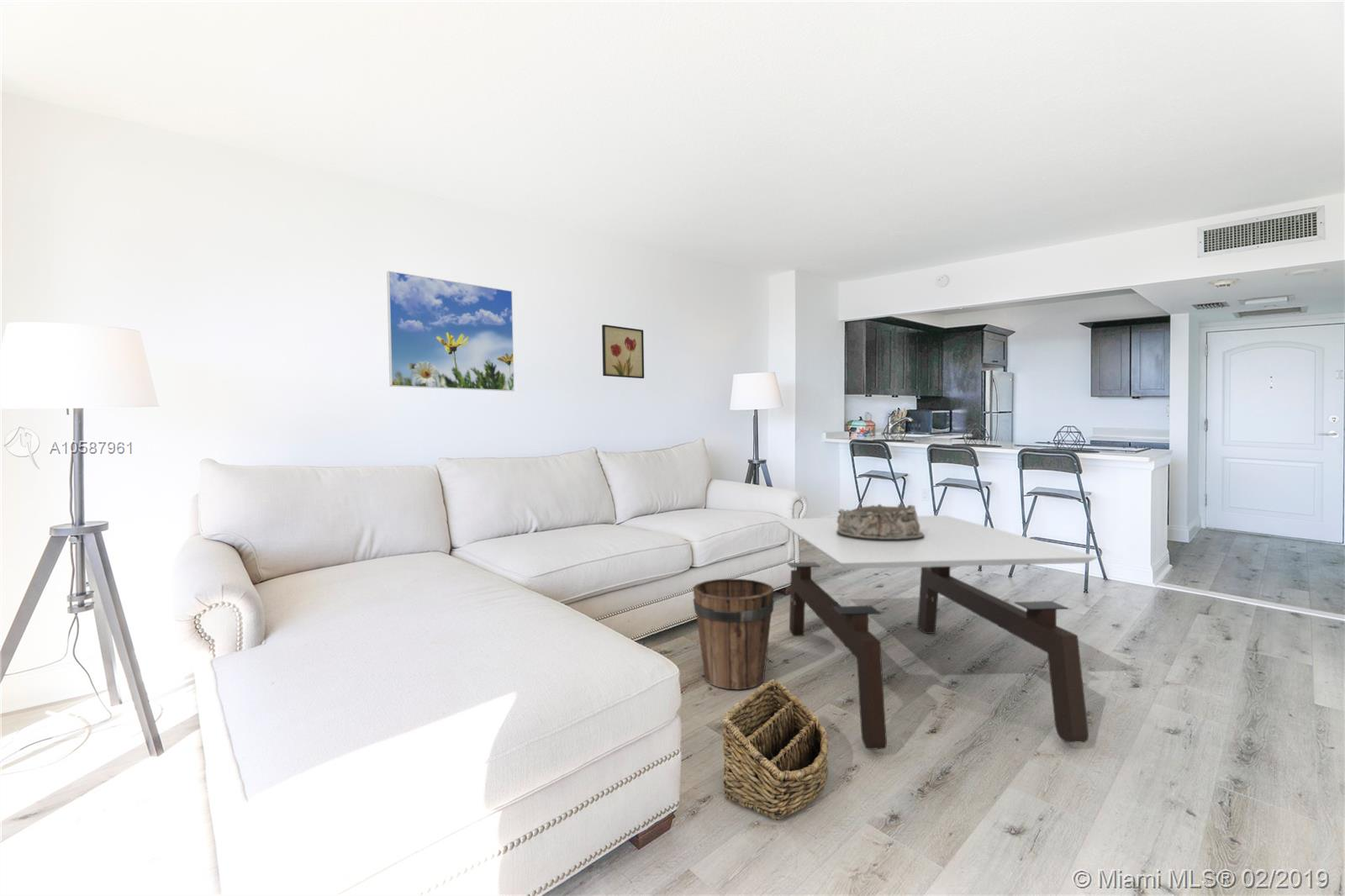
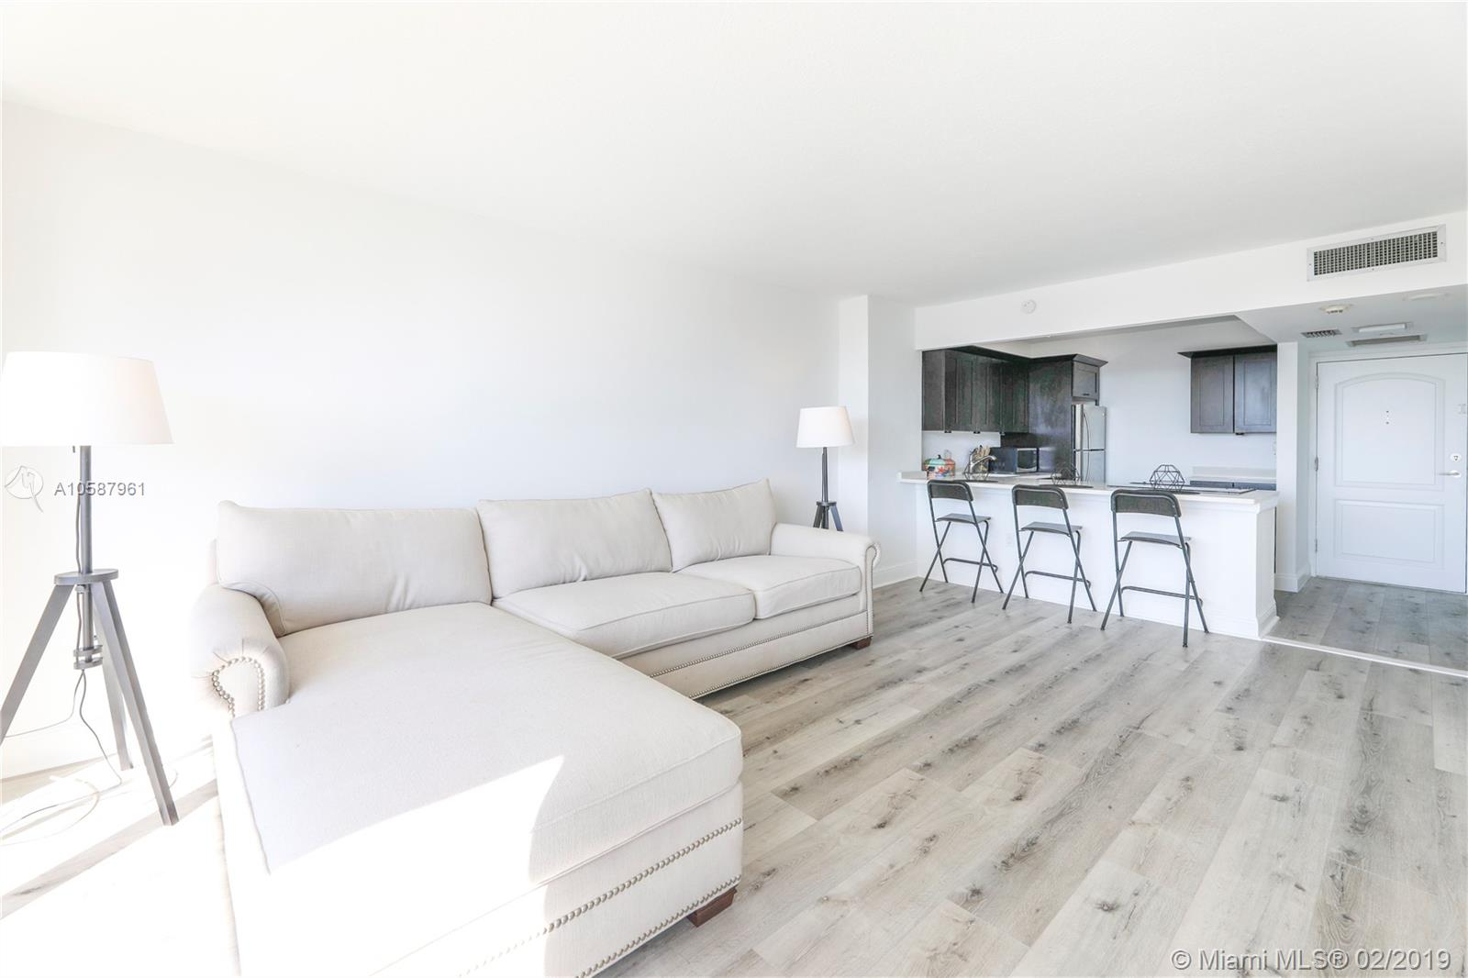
- bucket [692,578,775,690]
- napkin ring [836,503,925,541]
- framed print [386,270,515,392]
- wall art [601,324,645,379]
- coffee table [775,514,1100,751]
- basket [721,678,829,820]
